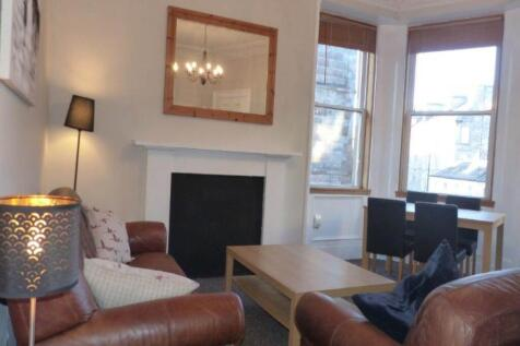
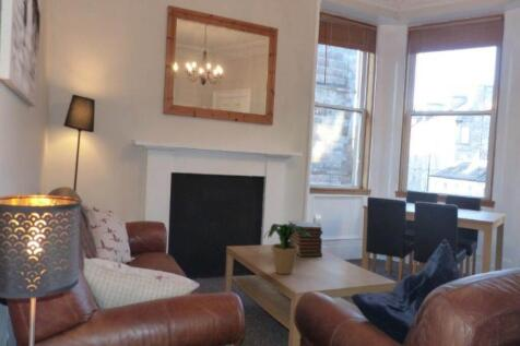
+ potted plant [263,223,311,275]
+ book stack [287,220,323,258]
